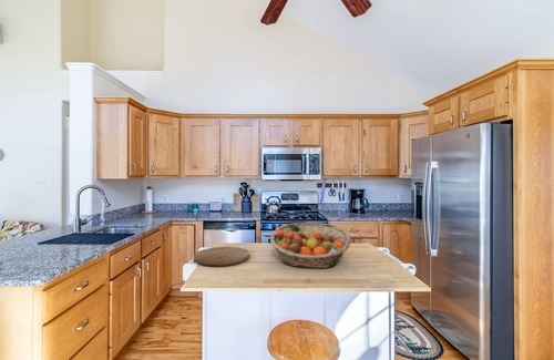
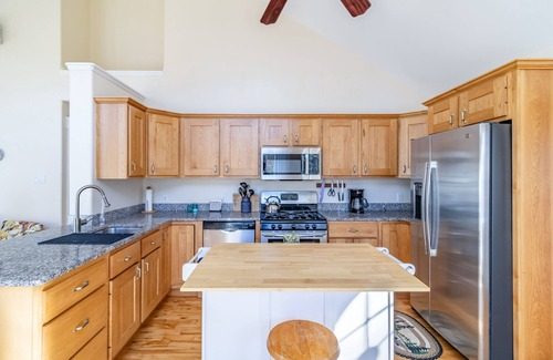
- fruit basket [269,222,352,269]
- cutting board [193,246,250,267]
